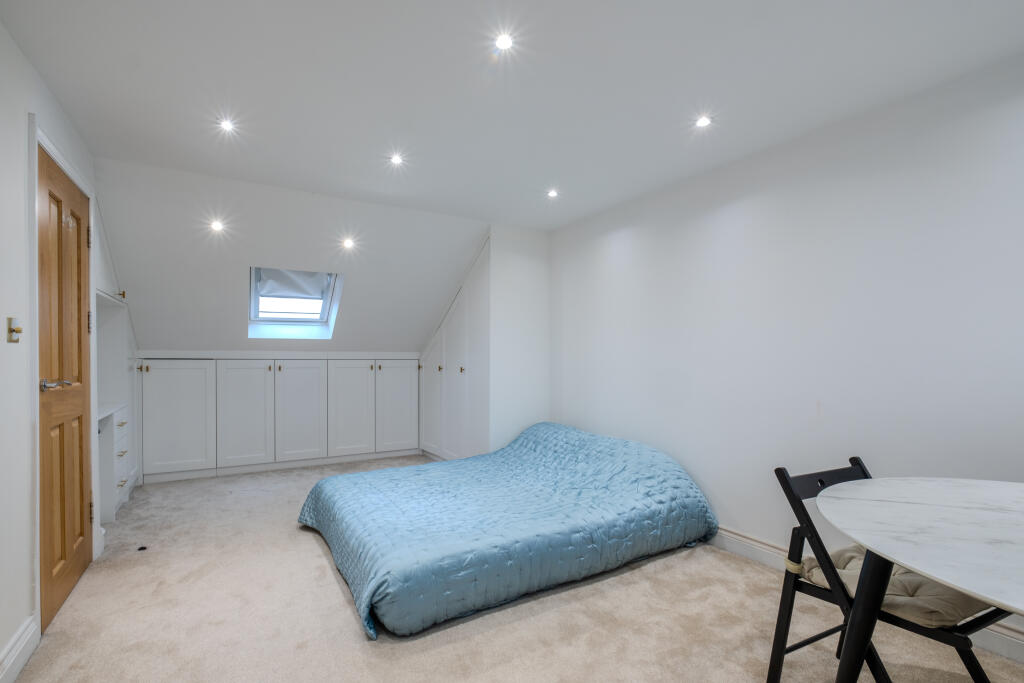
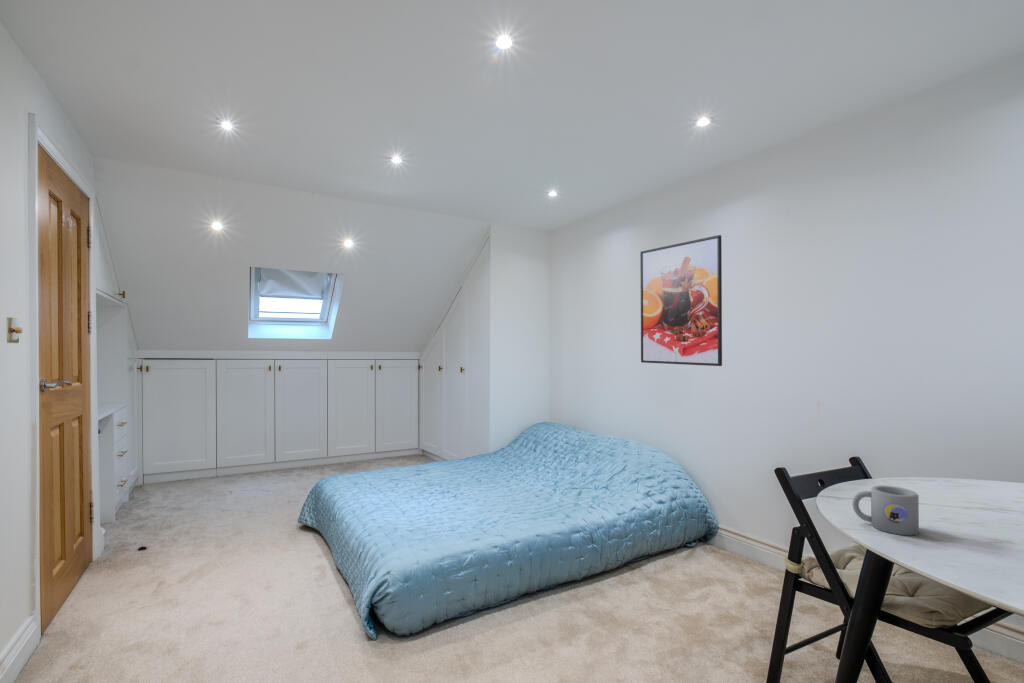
+ mug [851,485,920,536]
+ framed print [639,234,723,367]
